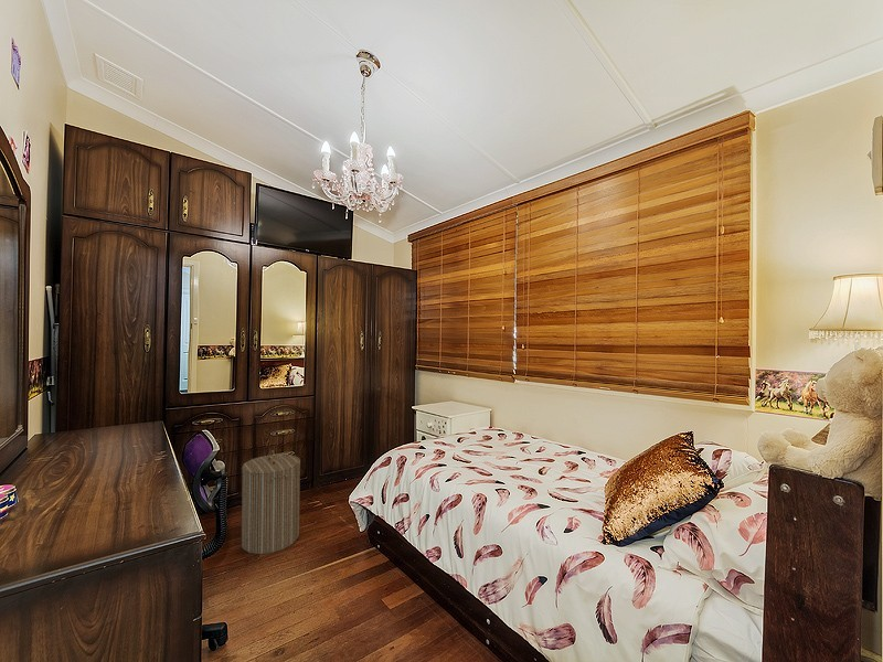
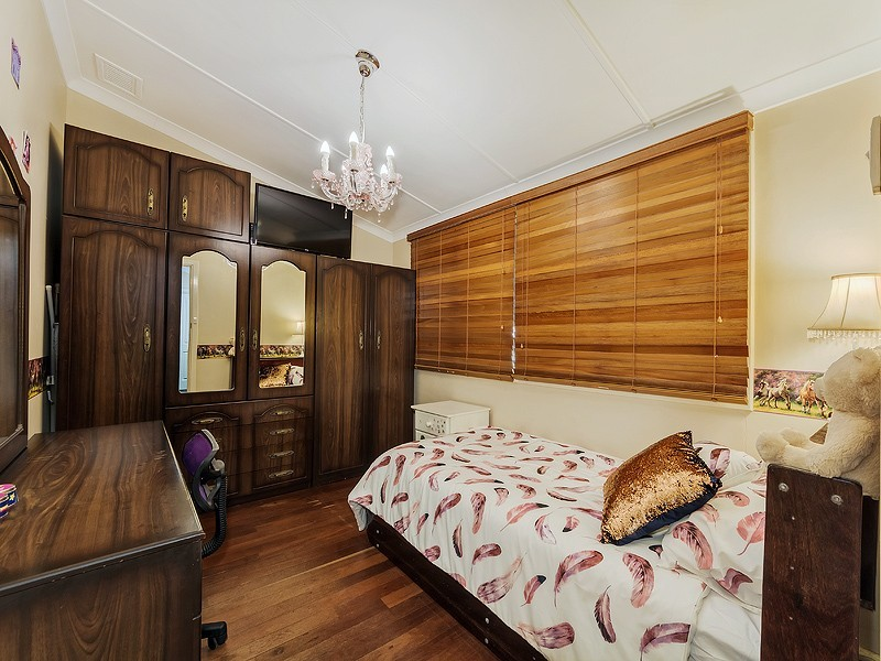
- laundry hamper [241,449,301,555]
